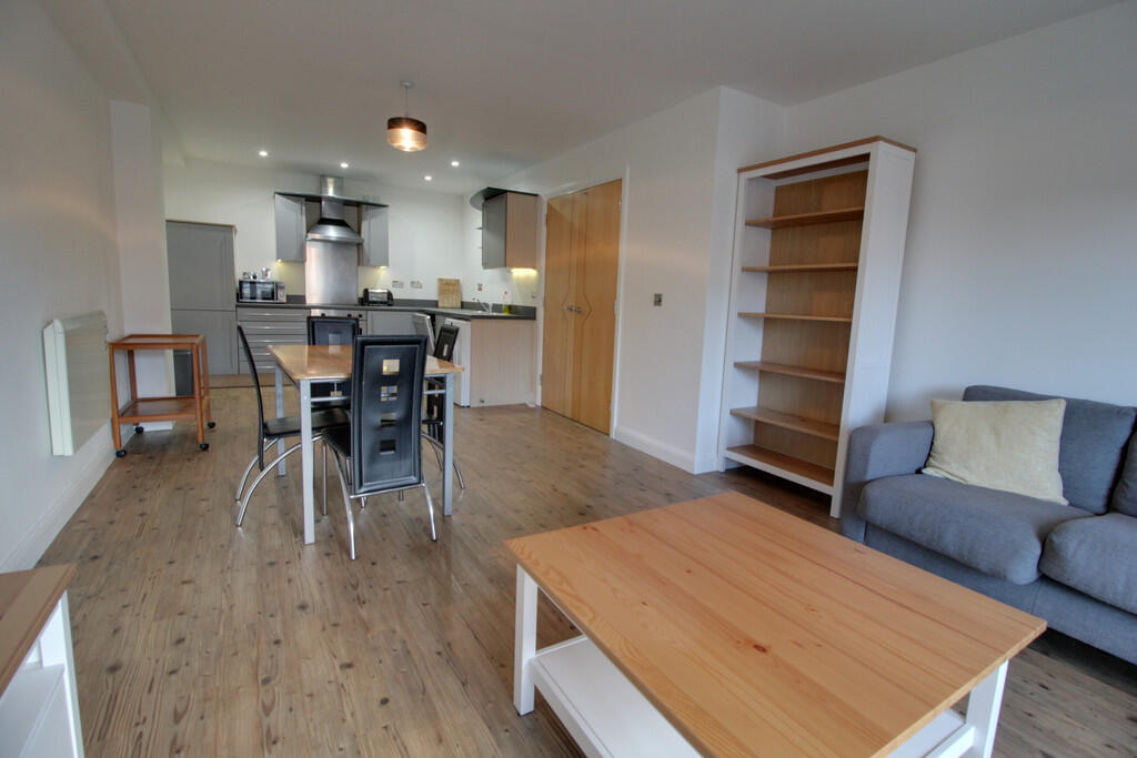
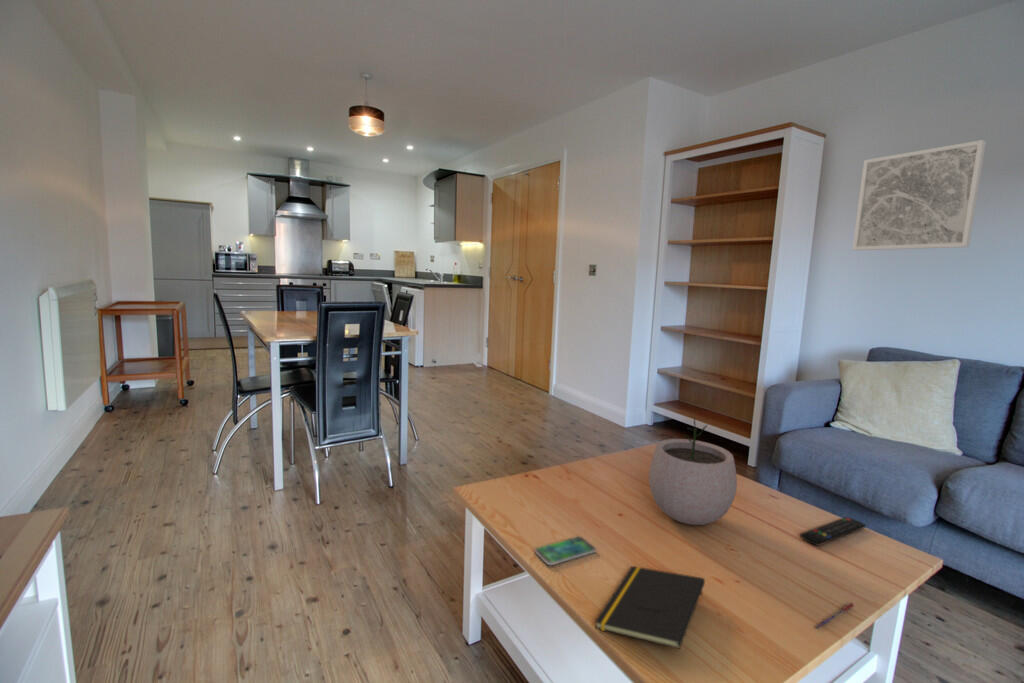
+ pen [814,602,855,631]
+ wall art [851,139,987,251]
+ remote control [799,516,867,546]
+ plant pot [648,417,738,526]
+ smartphone [534,535,597,566]
+ notepad [594,565,706,650]
